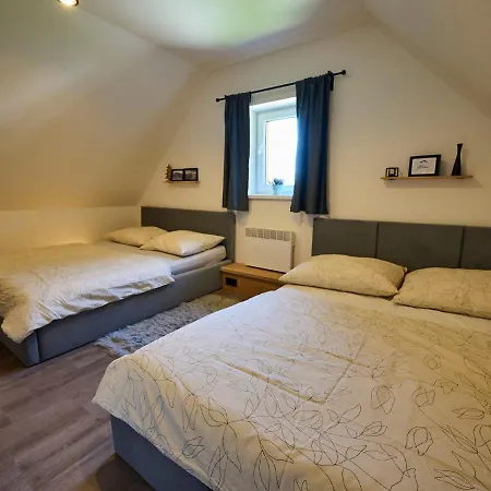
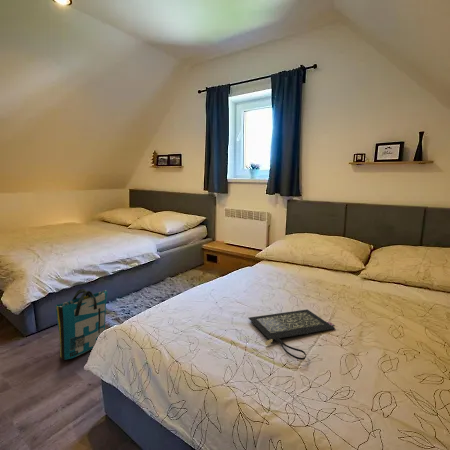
+ clutch bag [248,308,336,361]
+ tote bag [55,288,108,361]
